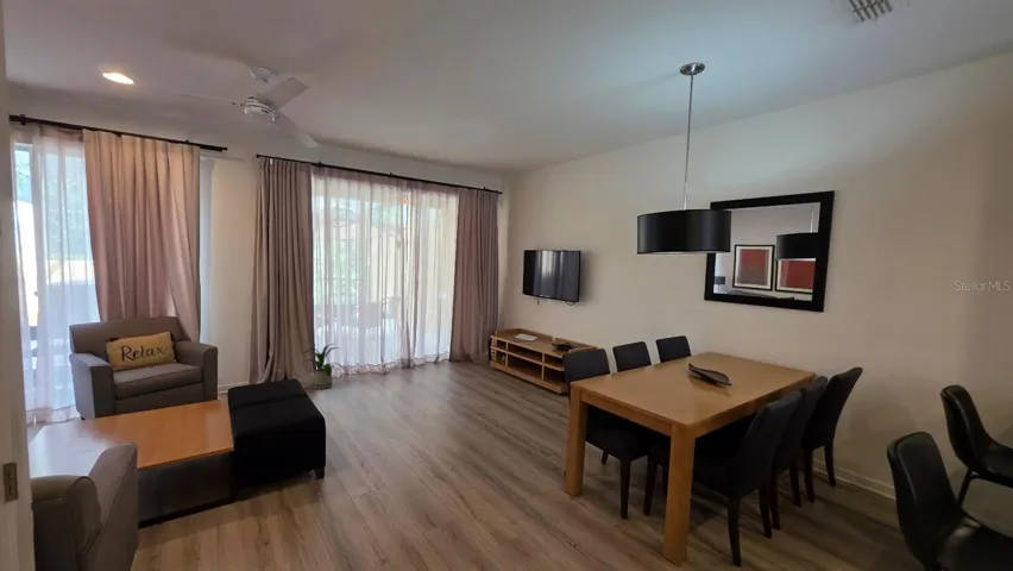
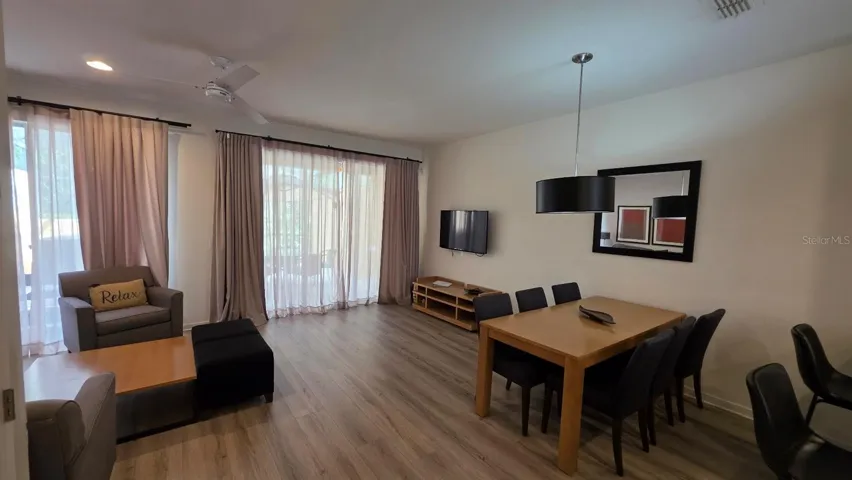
- house plant [297,343,346,390]
